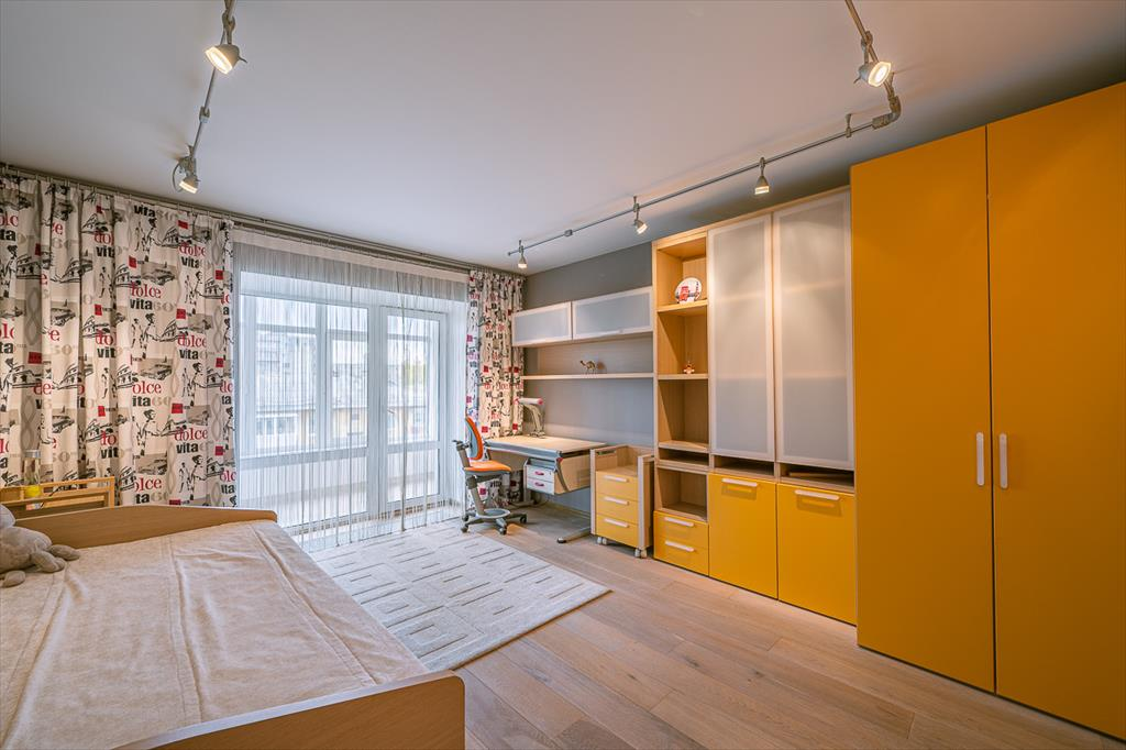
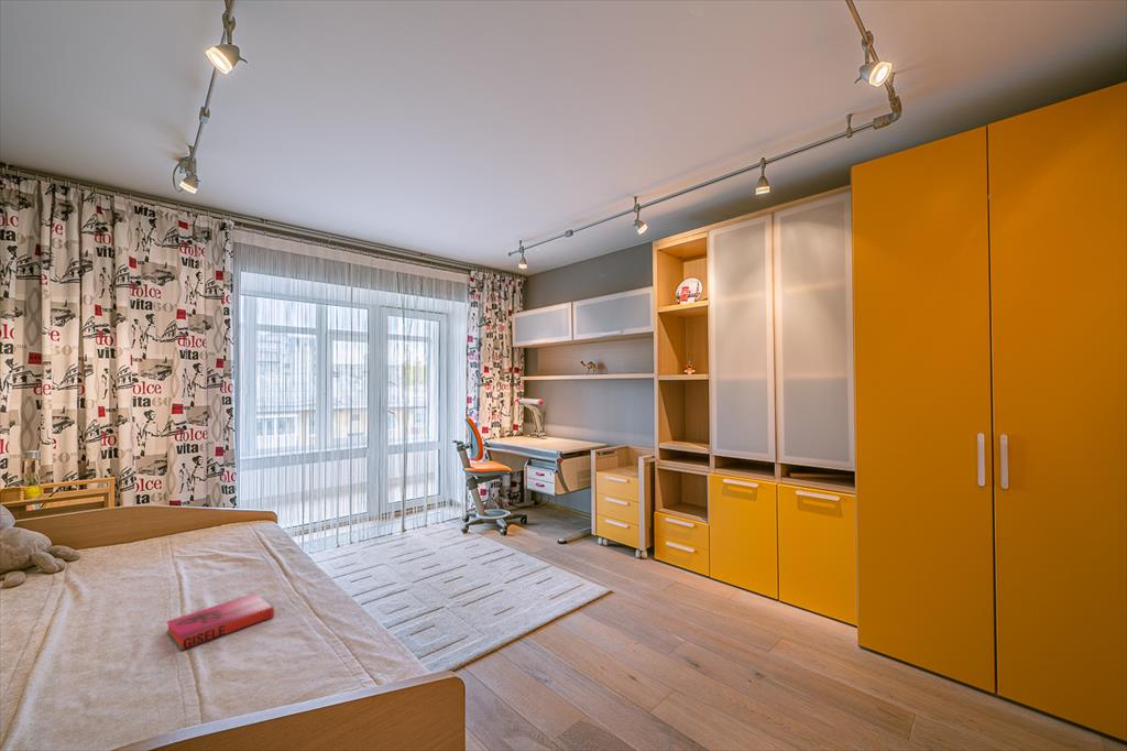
+ hardback book [165,592,275,652]
